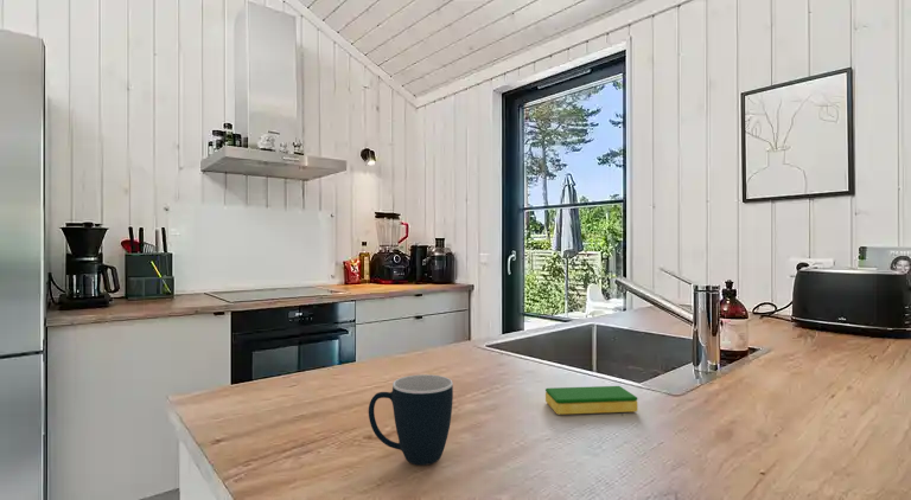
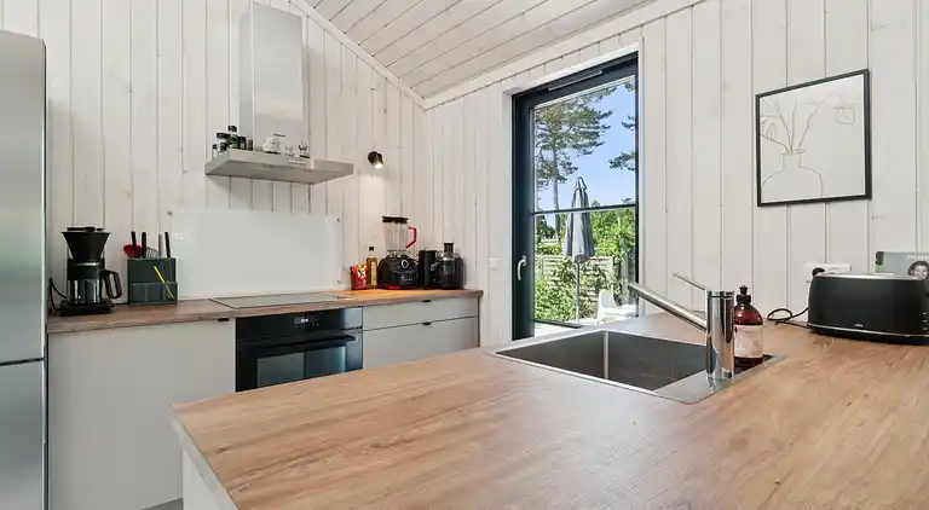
- mug [368,373,454,467]
- dish sponge [544,385,638,416]
